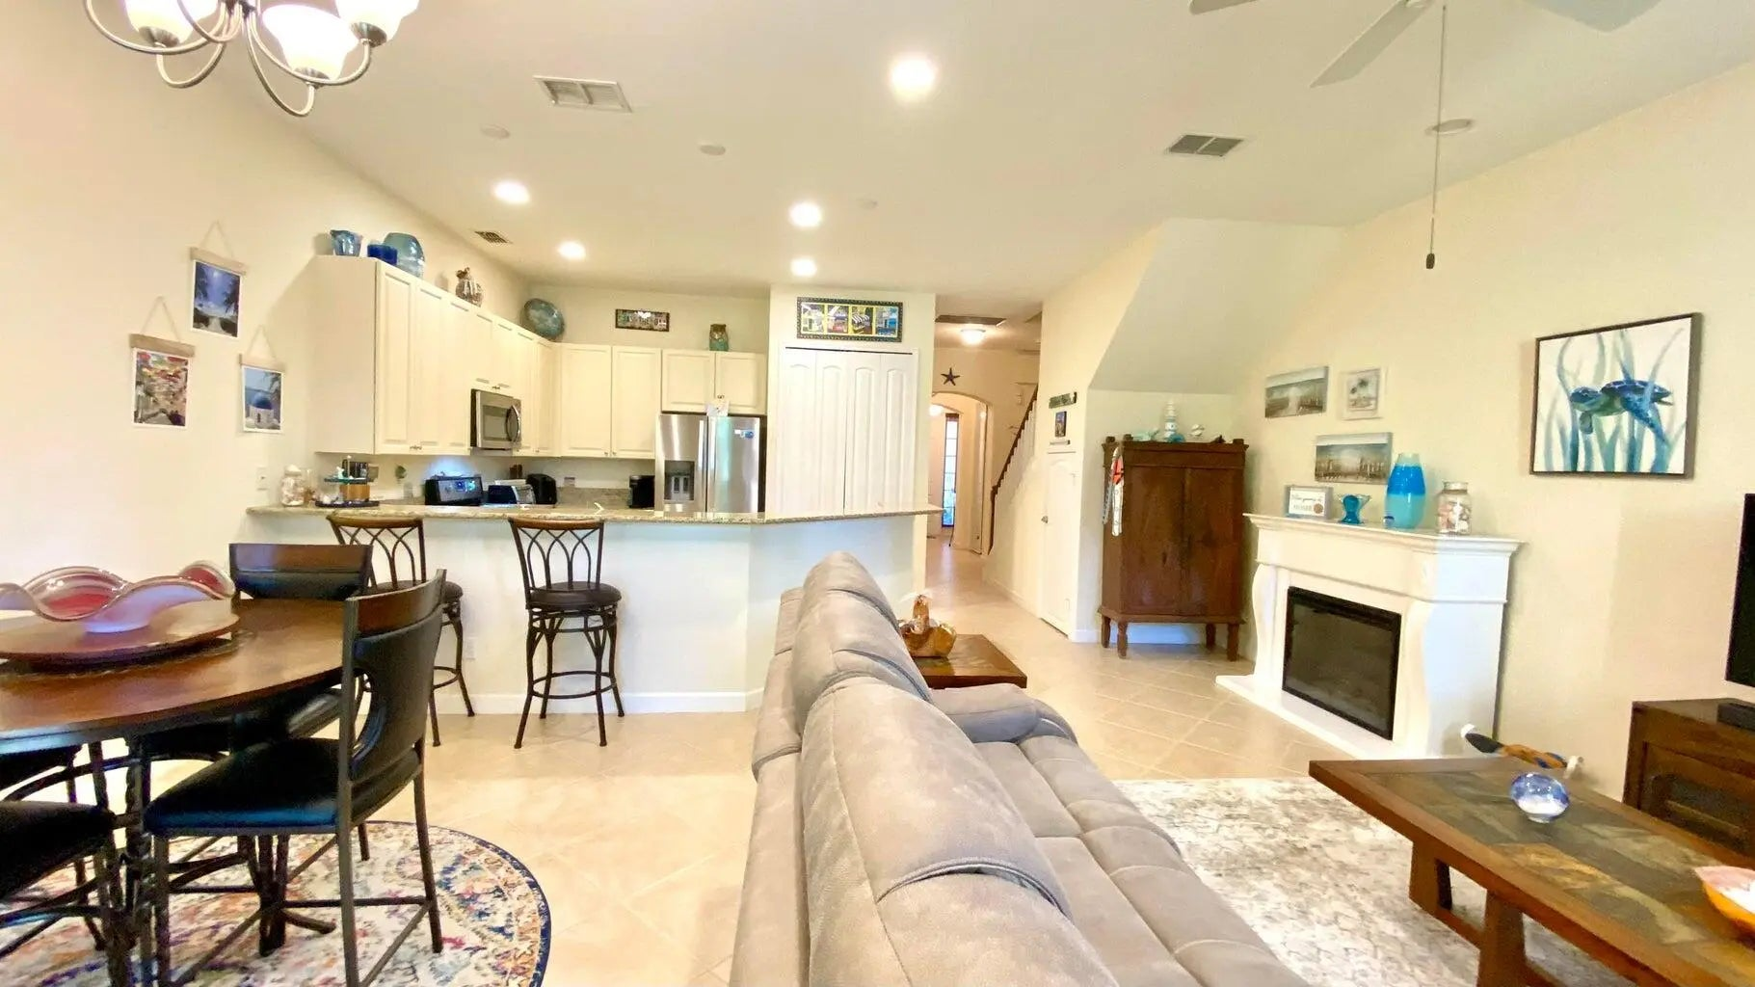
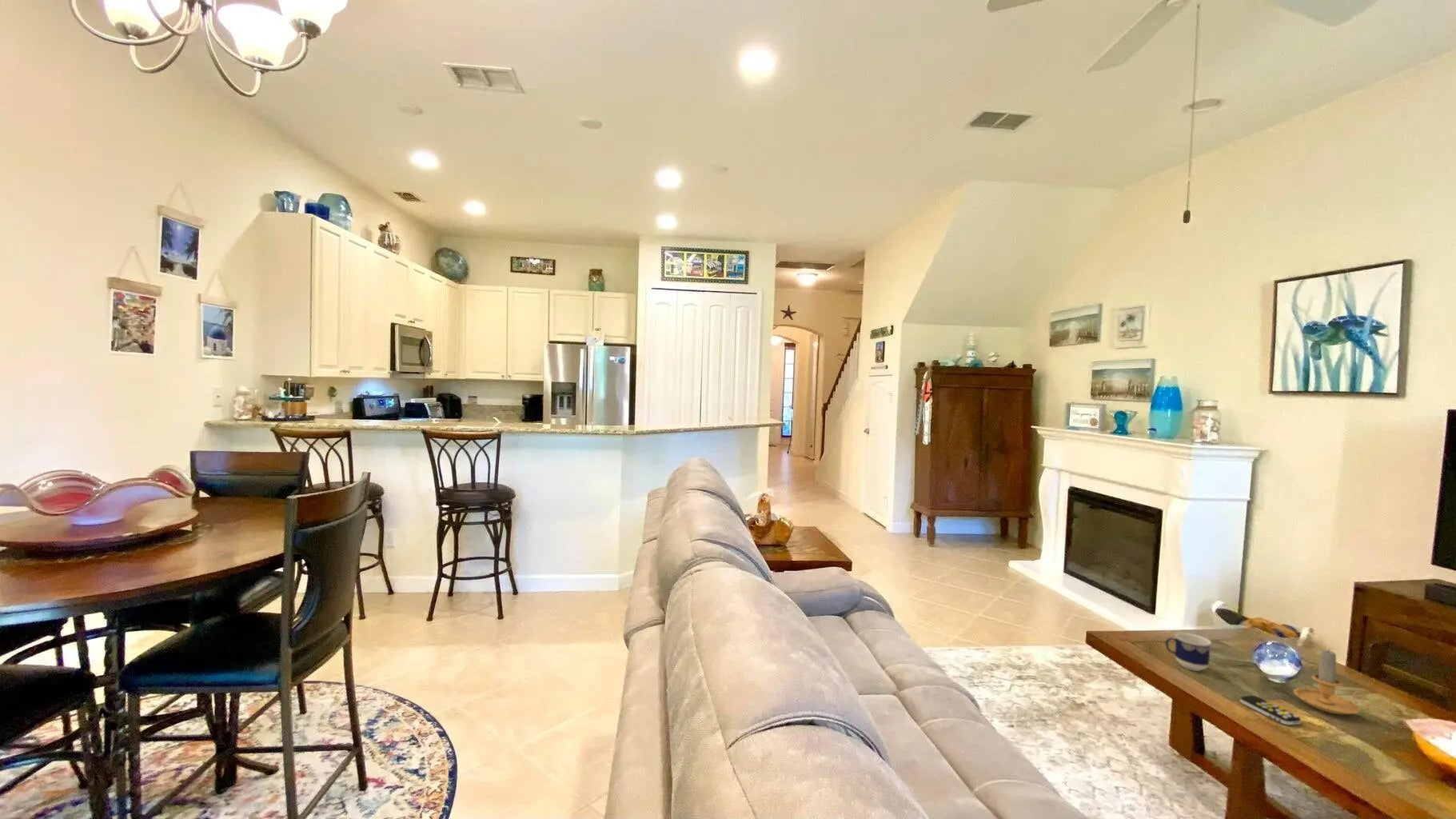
+ candle [1293,648,1366,715]
+ cup [1165,632,1212,672]
+ remote control [1239,695,1302,726]
